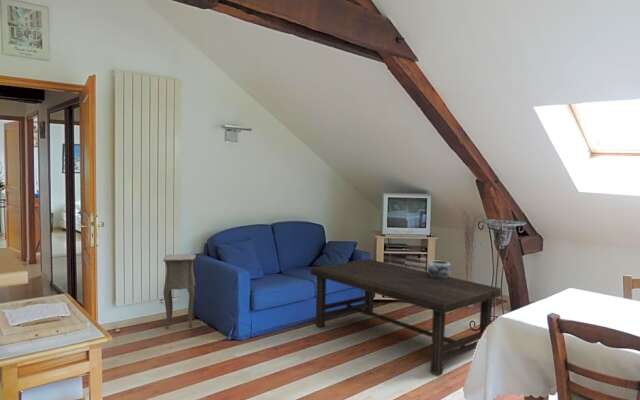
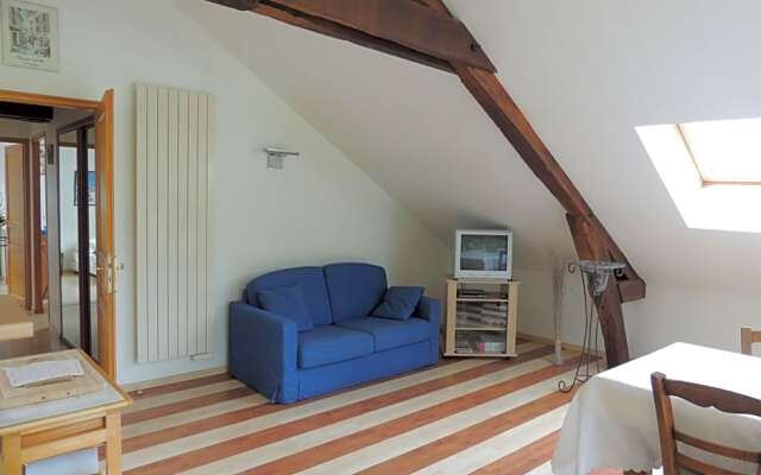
- decorative bowl [426,259,453,278]
- side table [162,253,205,330]
- coffee table [309,258,502,376]
